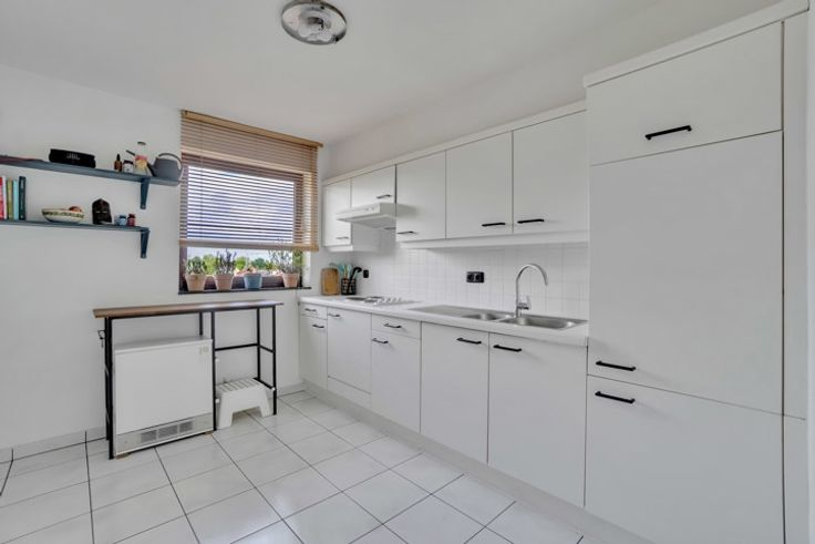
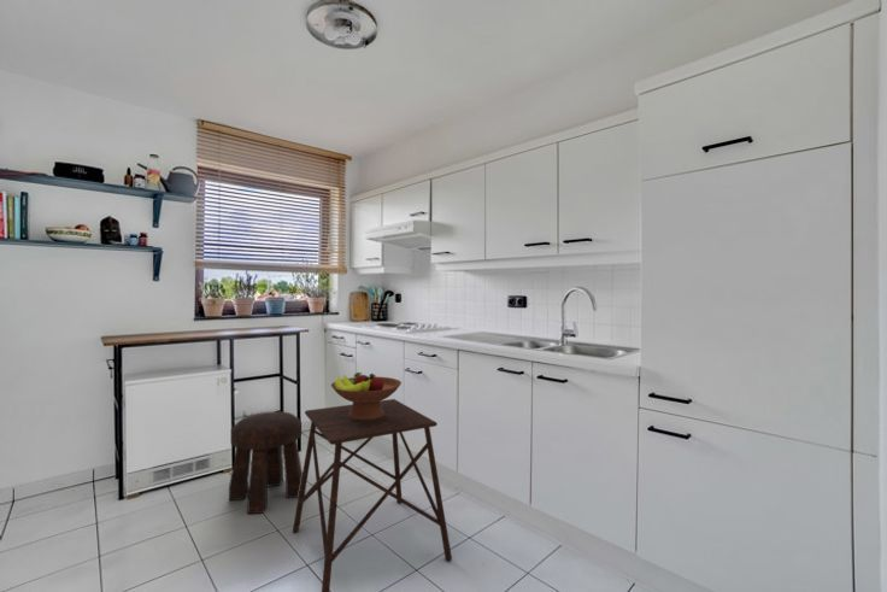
+ fruit bowl [330,371,403,421]
+ side table [292,398,453,592]
+ stool [228,410,302,515]
